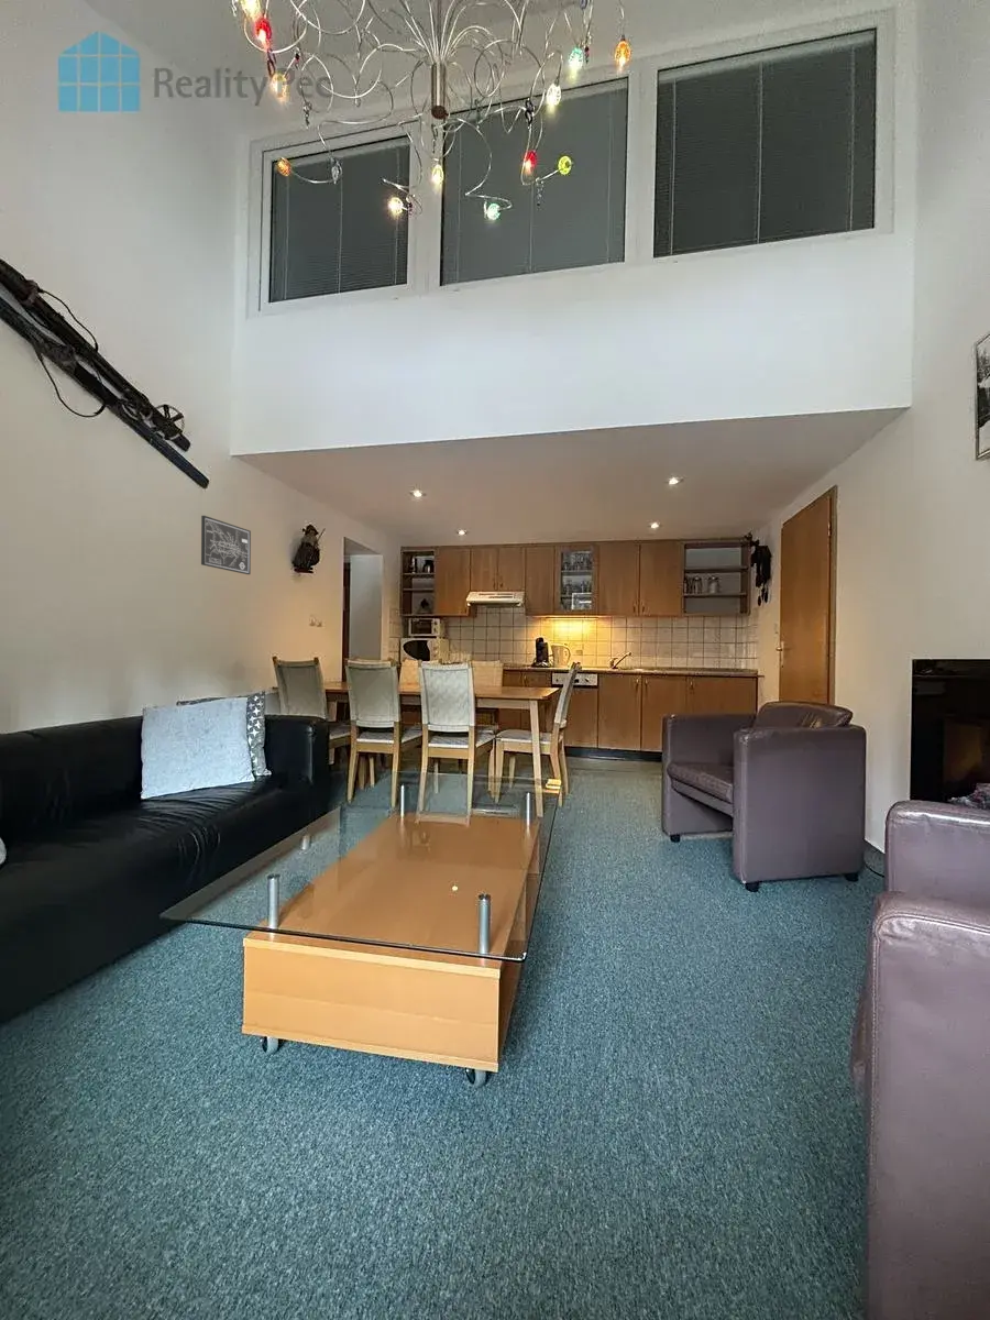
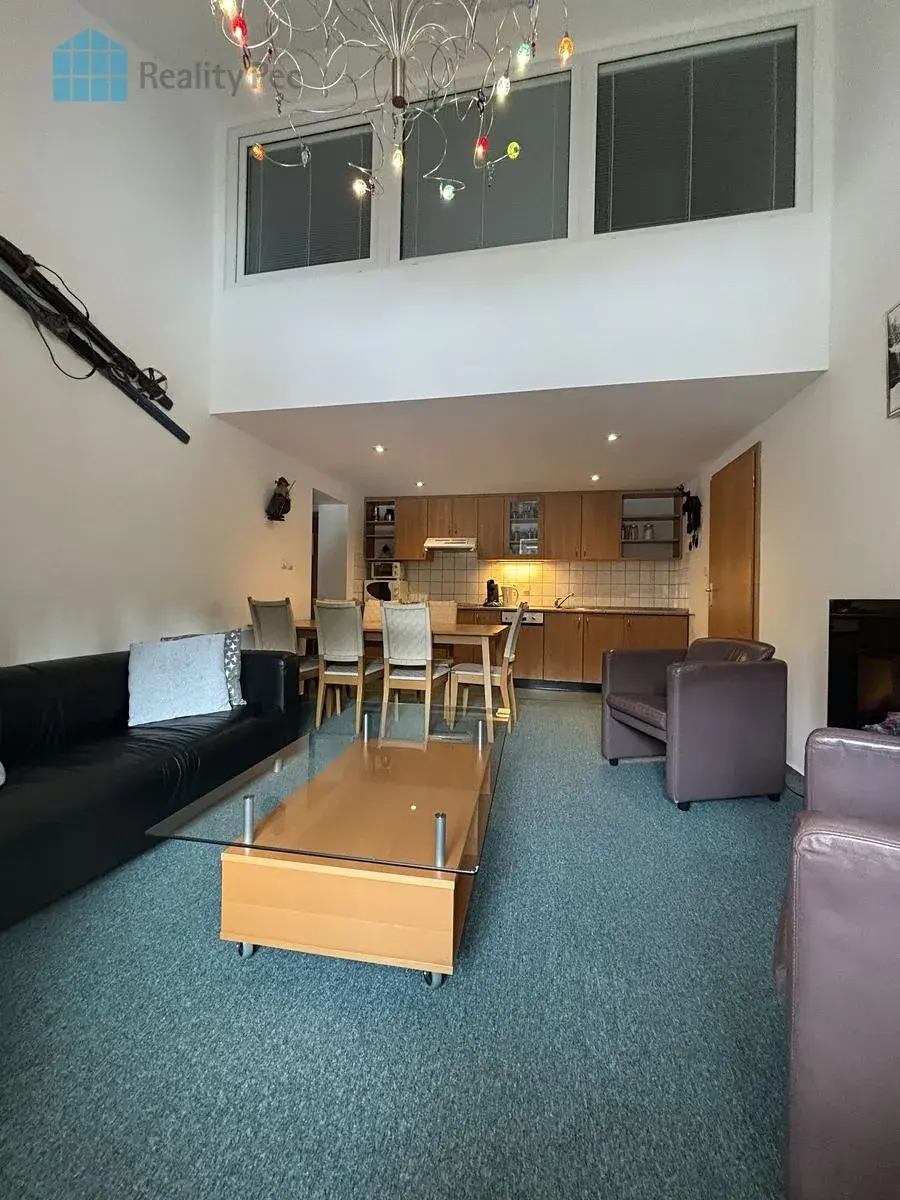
- wall art [200,515,252,575]
